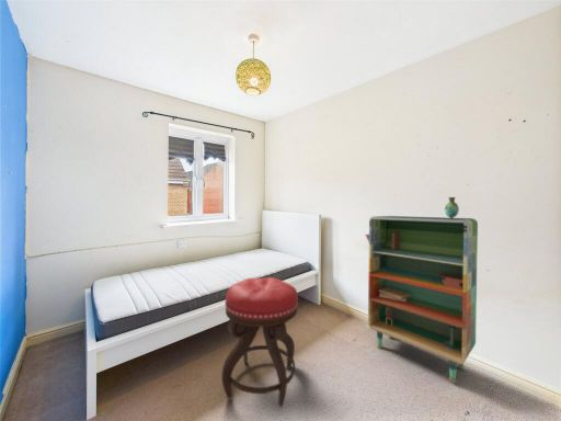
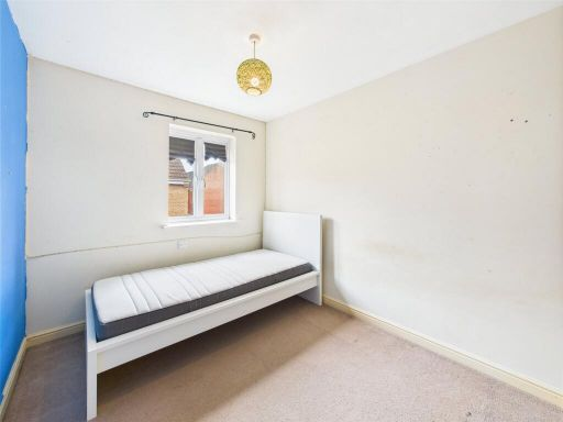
- stool [220,276,299,408]
- shelving unit [364,196,479,384]
